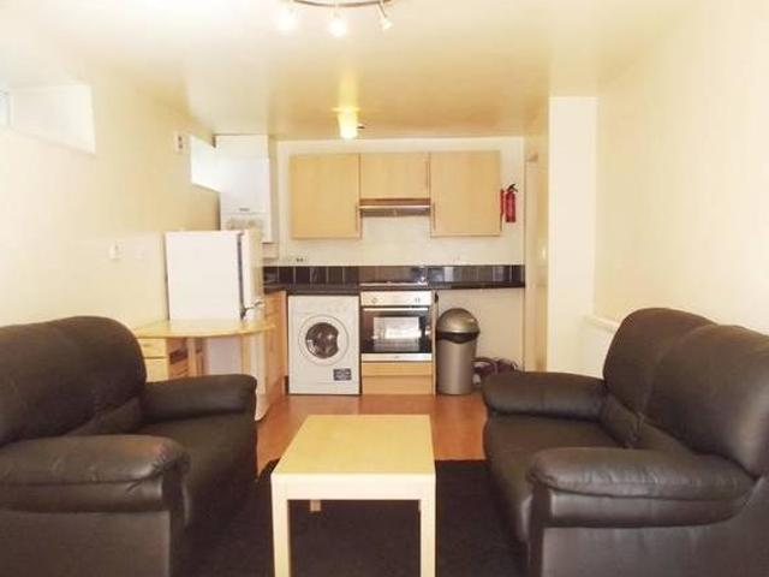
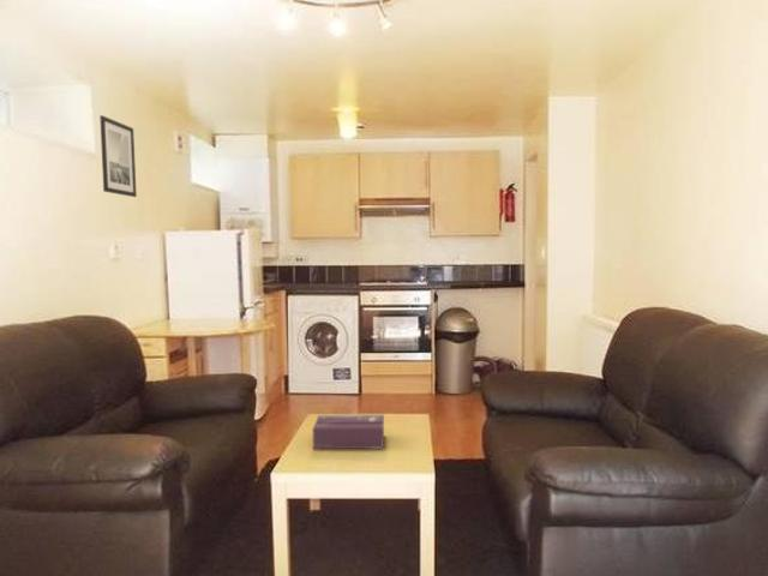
+ tissue box [312,413,385,450]
+ wall art [98,114,138,198]
